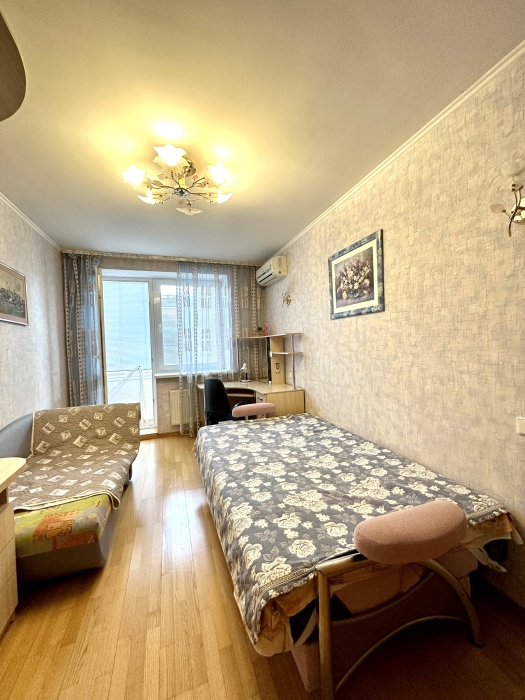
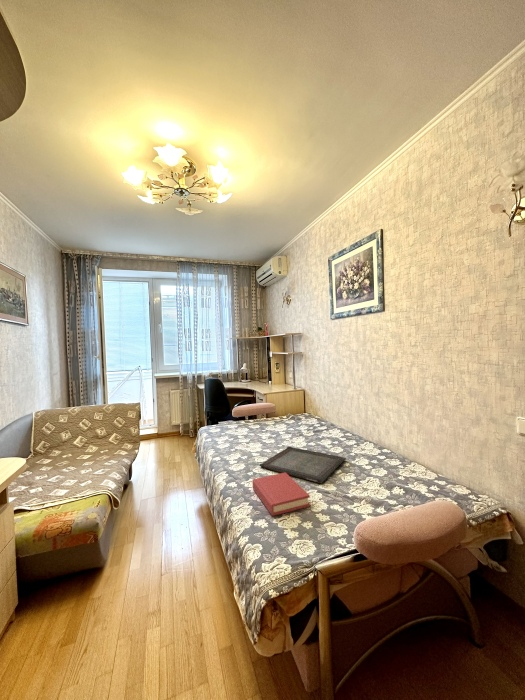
+ hardback book [251,472,311,517]
+ serving tray [259,446,347,484]
